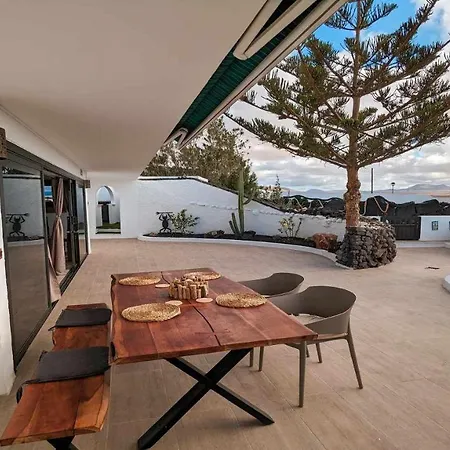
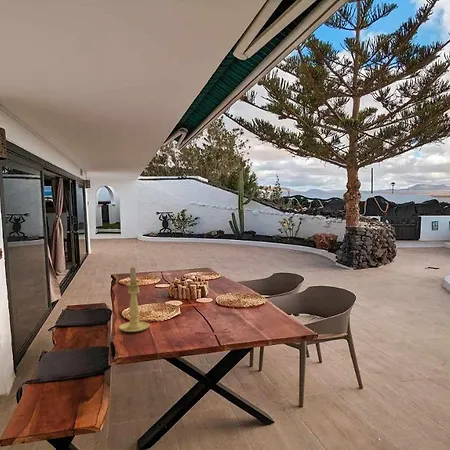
+ candle holder [118,265,151,333]
